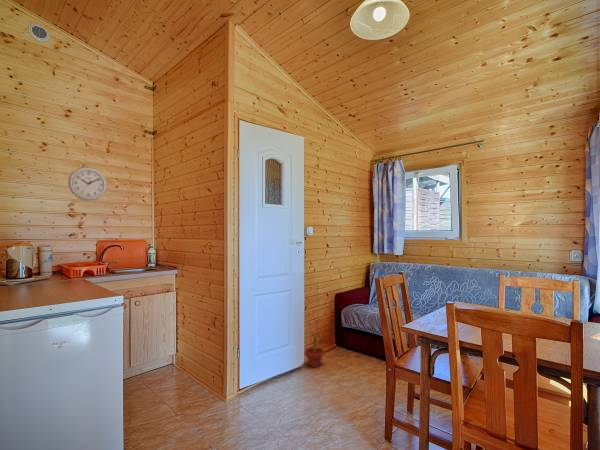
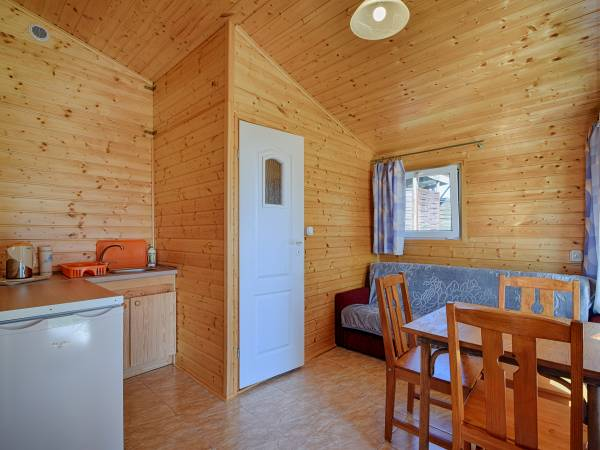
- potted plant [303,331,326,368]
- wall clock [67,166,108,201]
